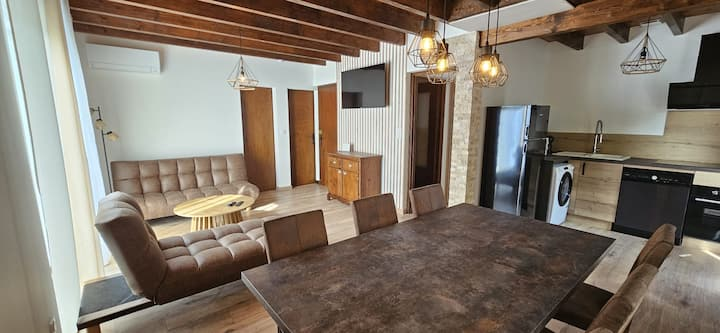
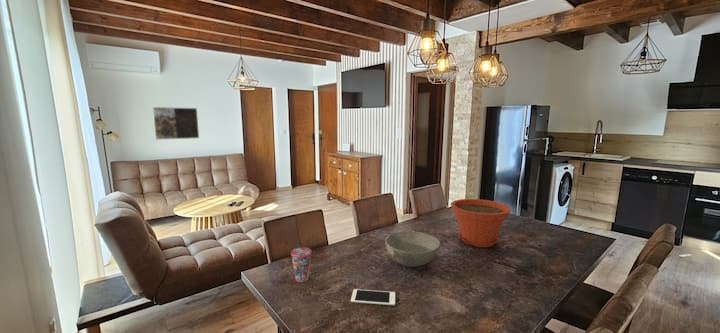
+ cell phone [350,288,396,306]
+ cup [290,246,313,283]
+ bowl [384,230,441,268]
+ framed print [152,106,200,141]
+ plant pot [450,198,512,248]
